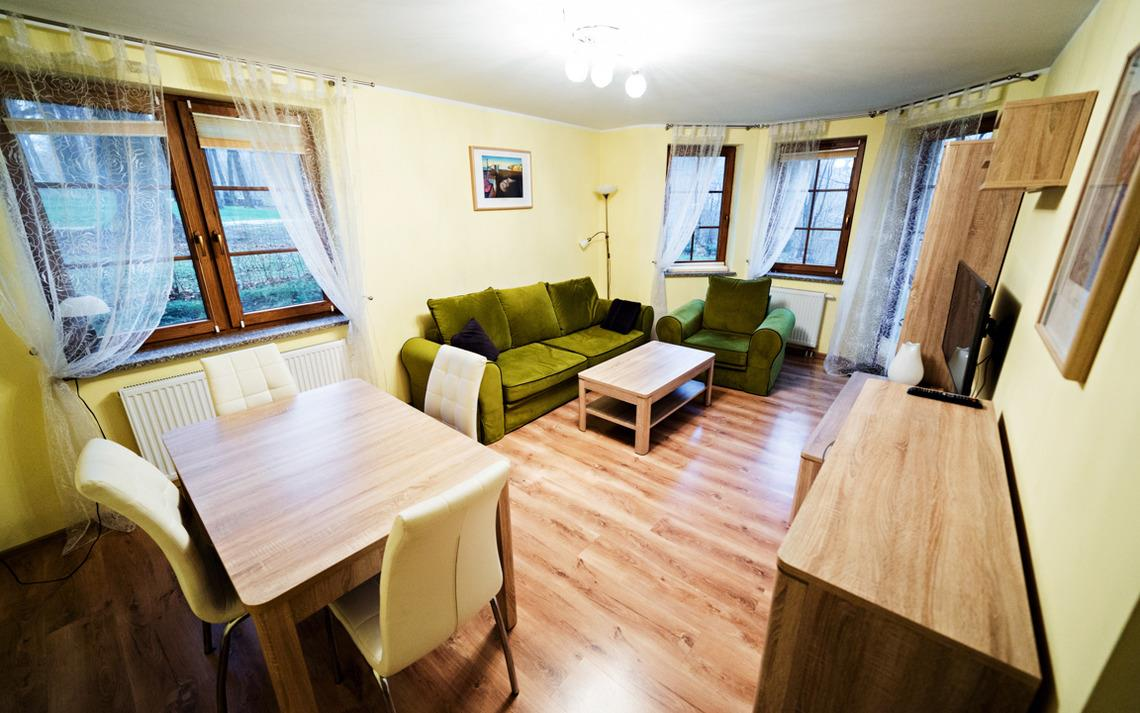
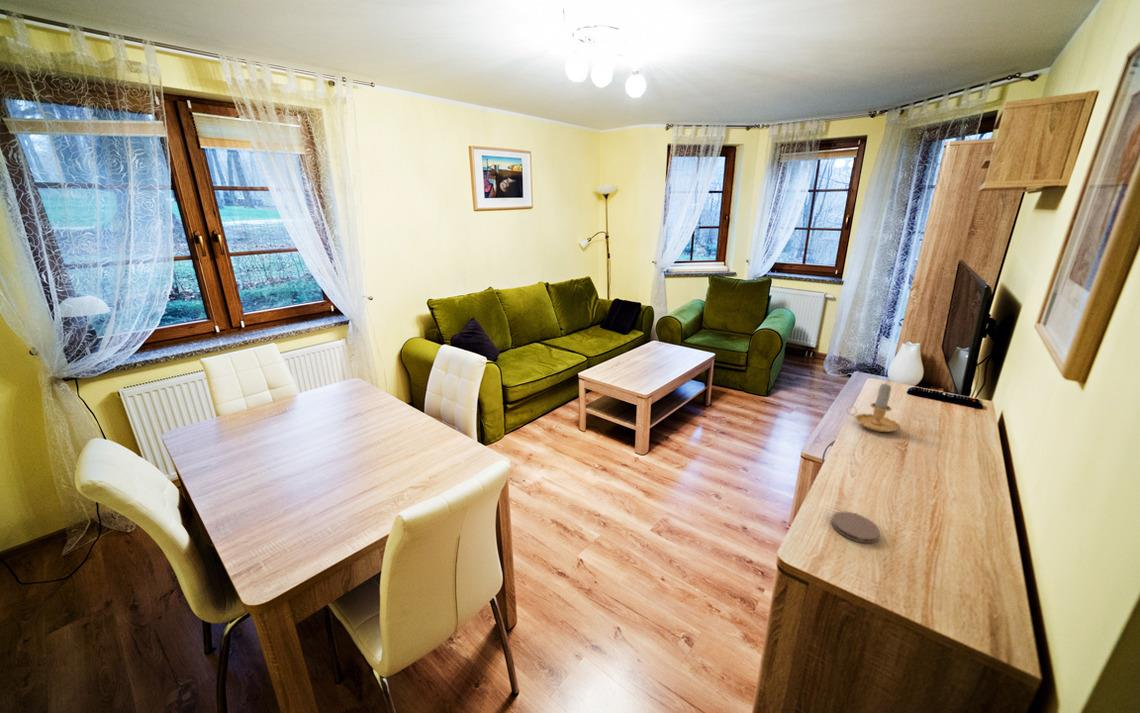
+ candle [846,381,901,433]
+ coaster [831,510,881,545]
